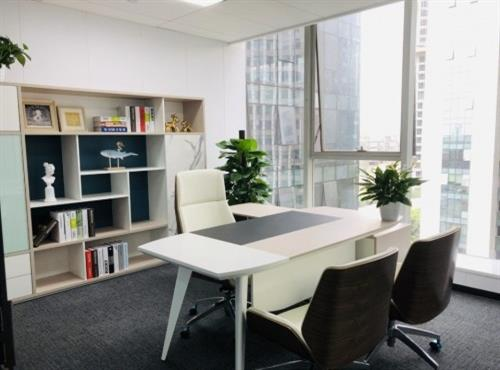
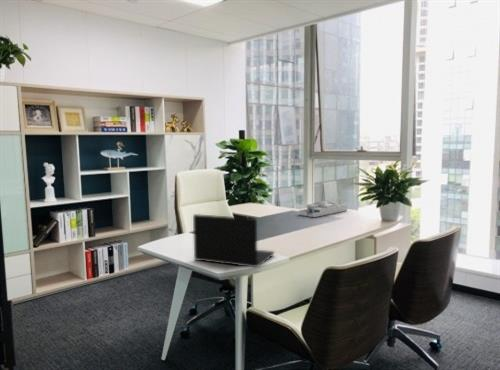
+ desk organizer [297,200,348,218]
+ laptop [192,213,275,268]
